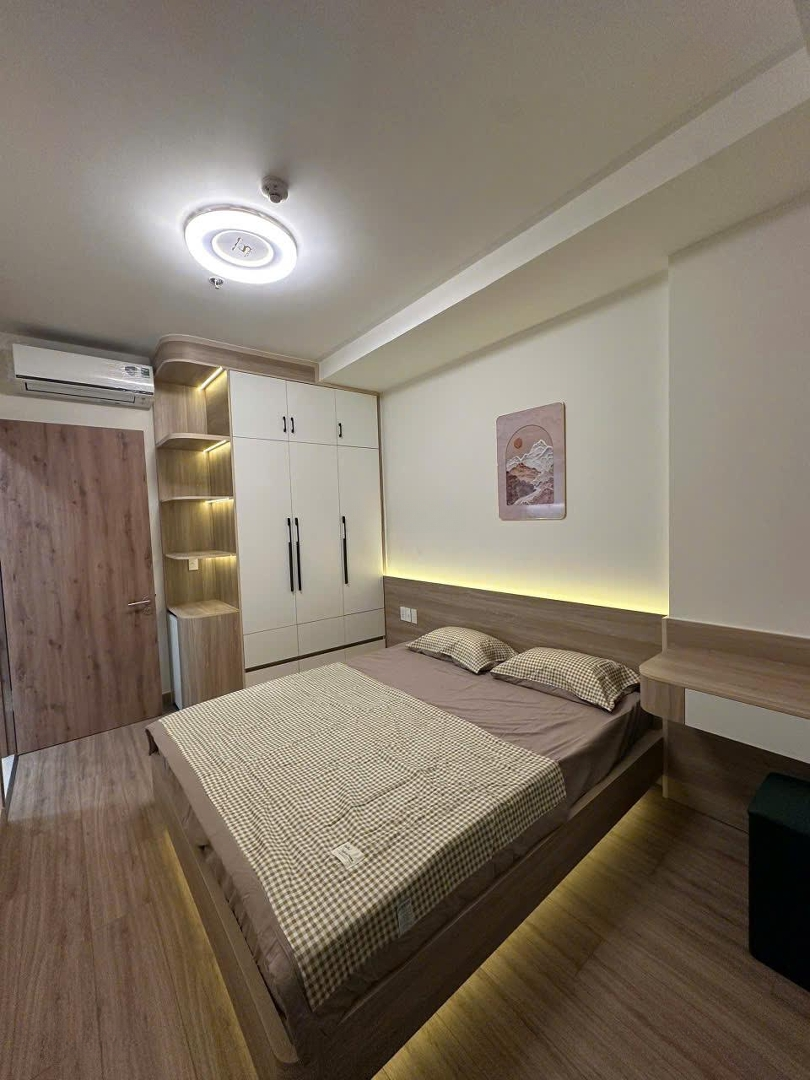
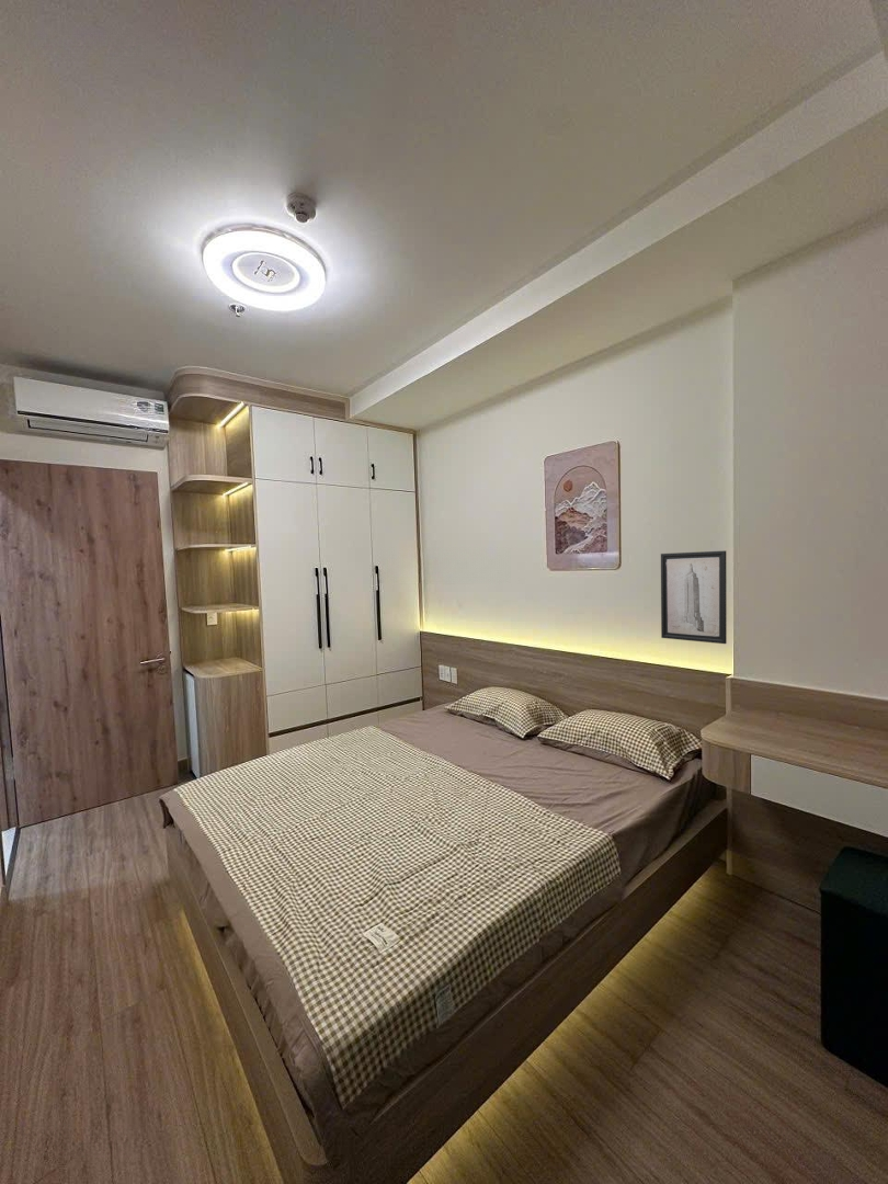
+ wall art [660,549,728,645]
